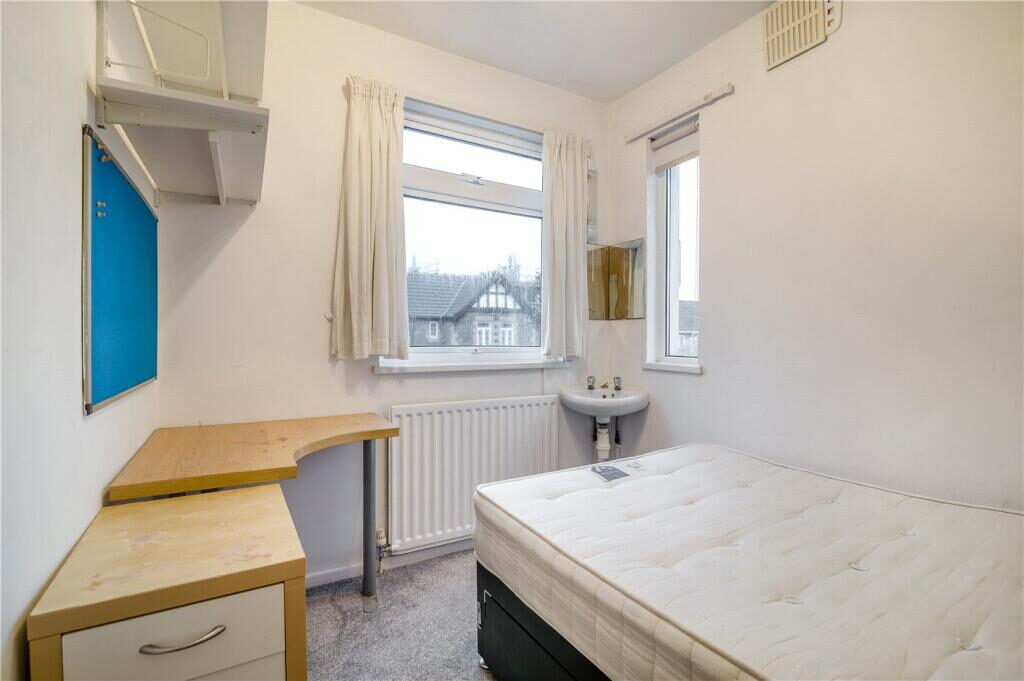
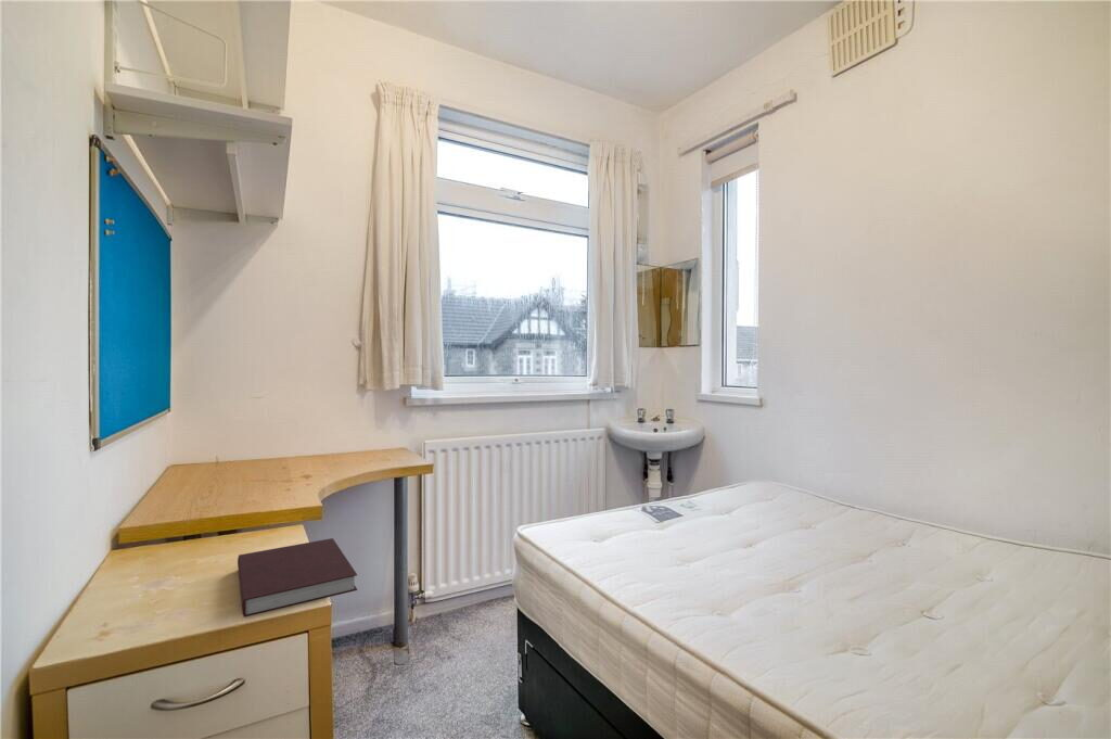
+ notebook [237,537,358,619]
